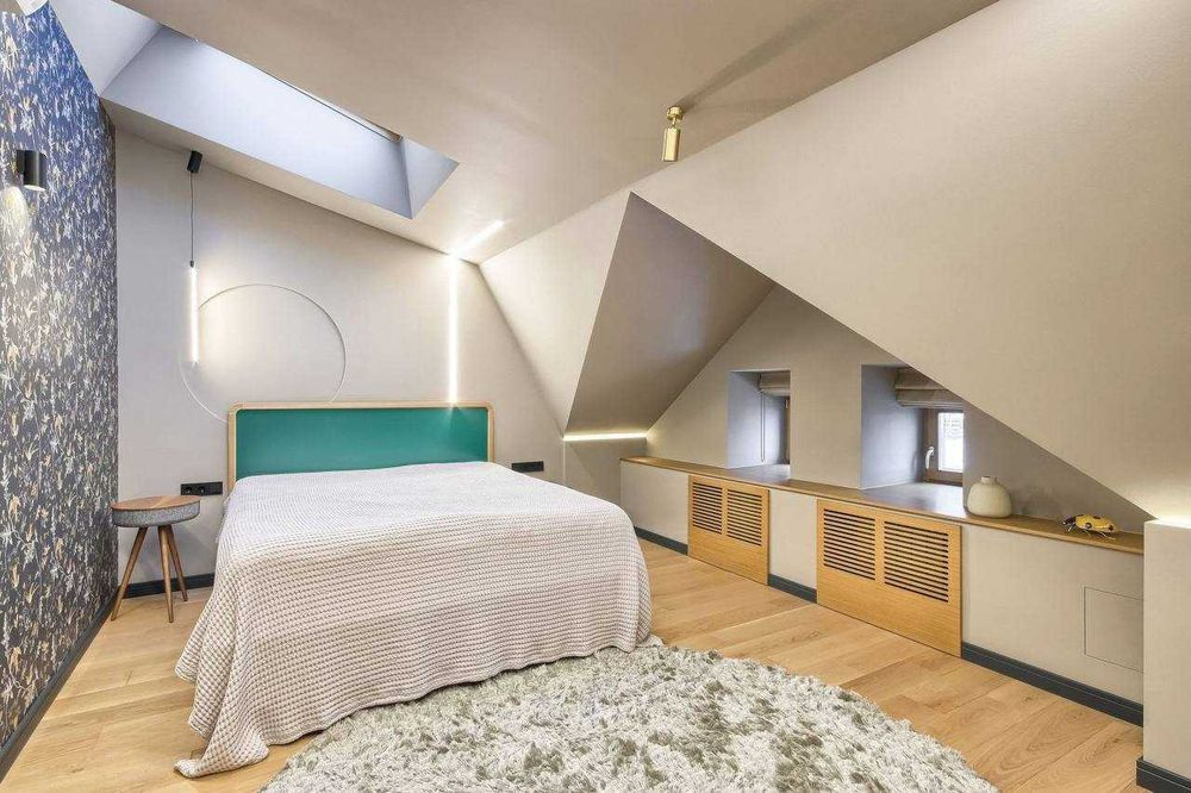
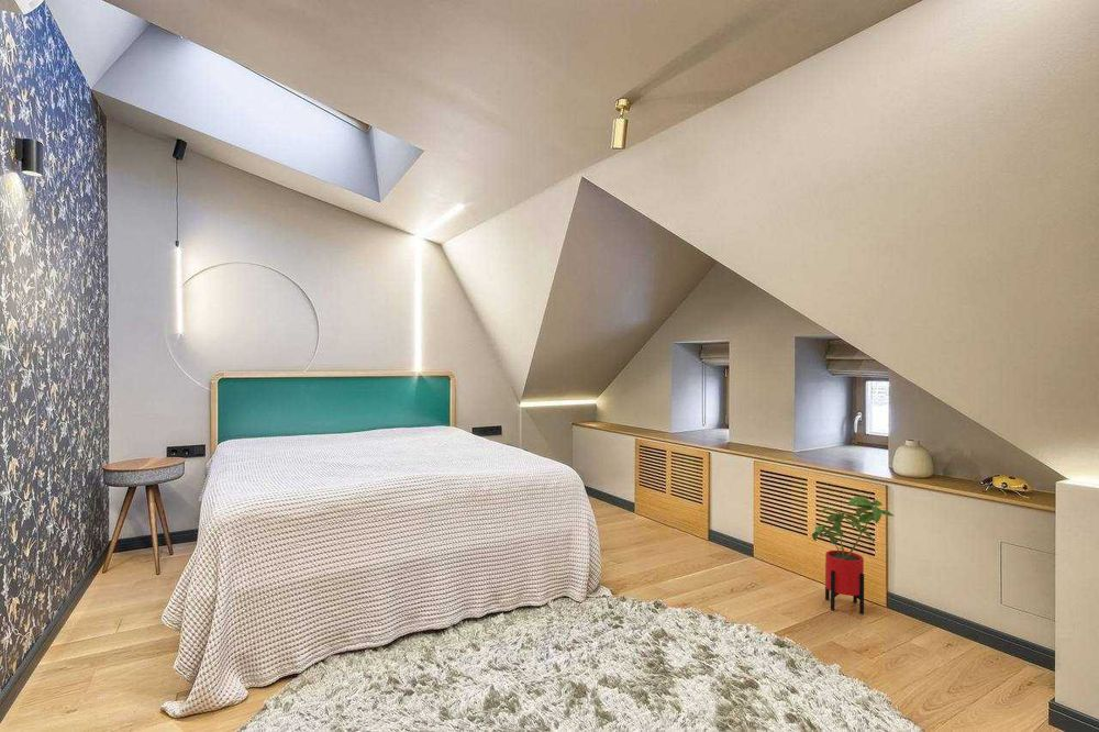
+ house plant [811,496,895,614]
